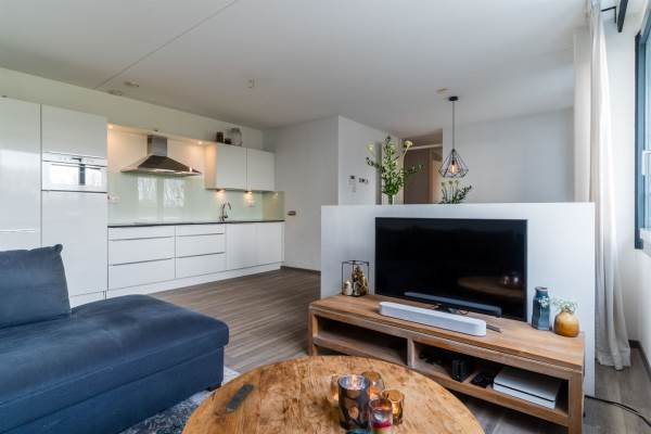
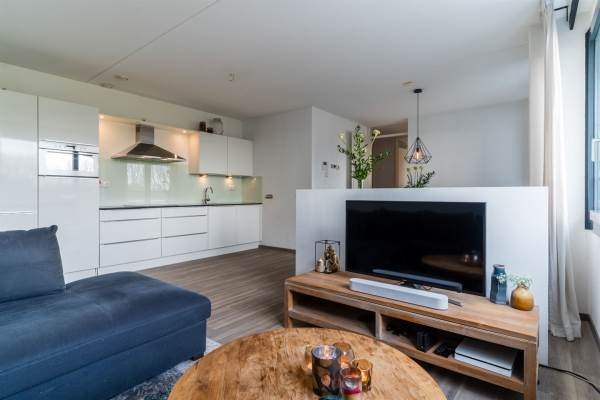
- remote control [225,383,255,412]
